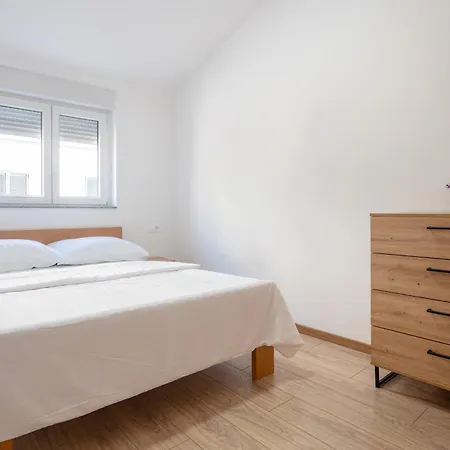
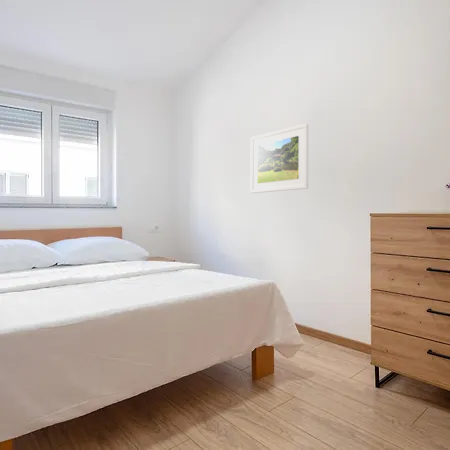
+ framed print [250,122,309,194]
